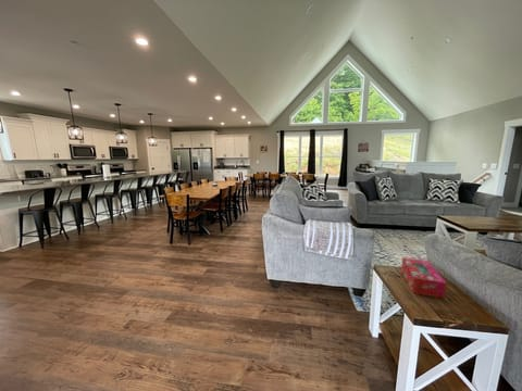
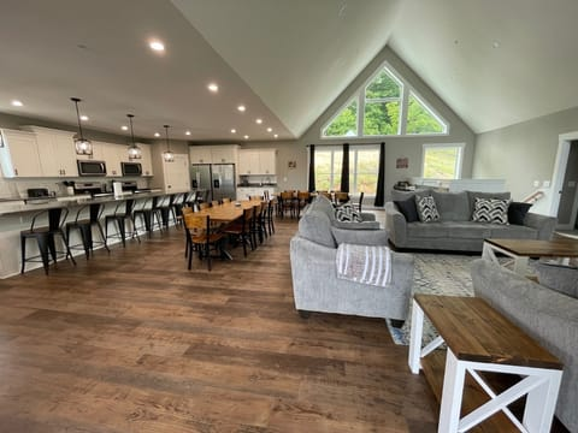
- tissue box [400,256,447,300]
